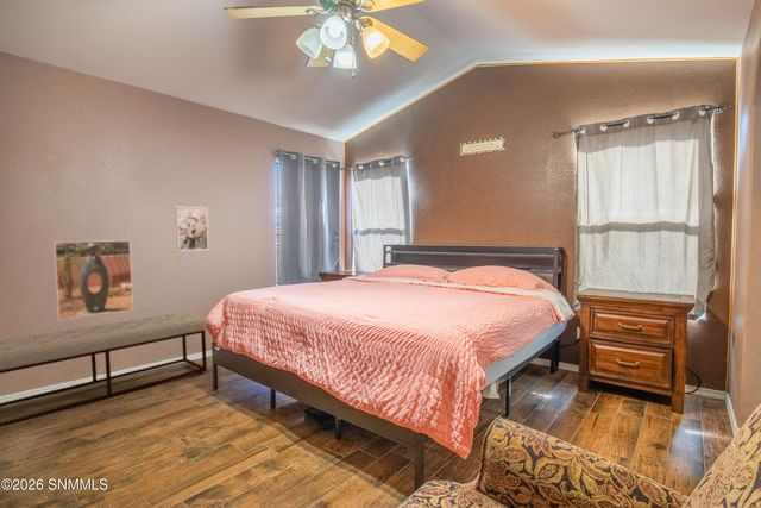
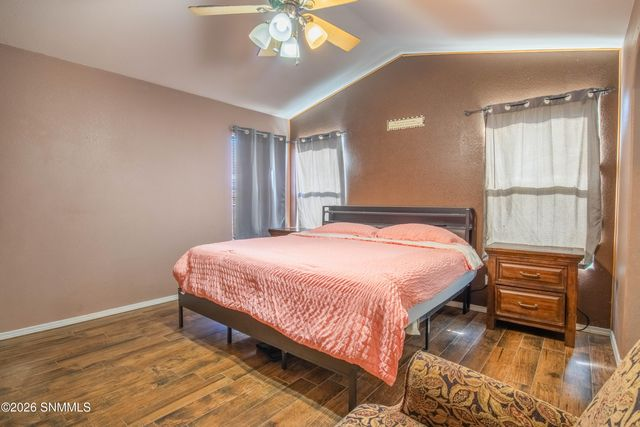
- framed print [52,239,134,321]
- wall art [174,205,210,252]
- bench [0,312,208,428]
